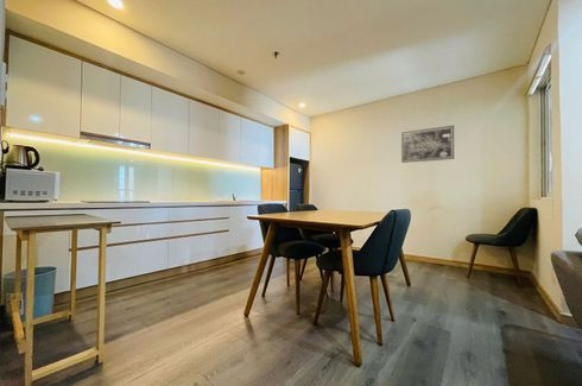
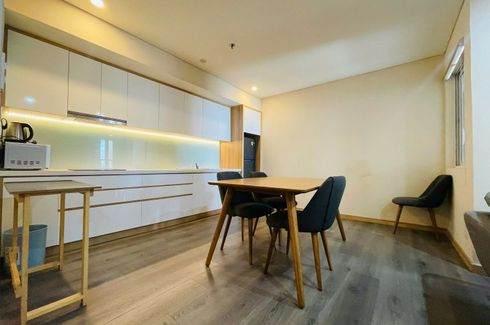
- wall art [400,125,455,164]
